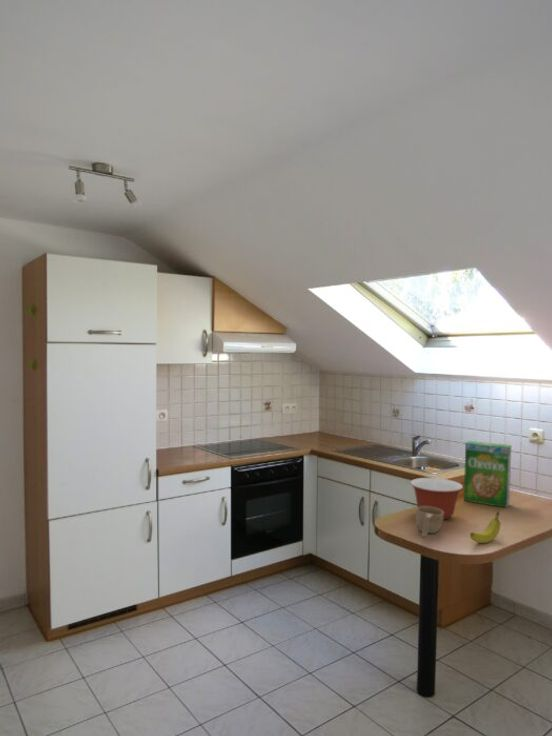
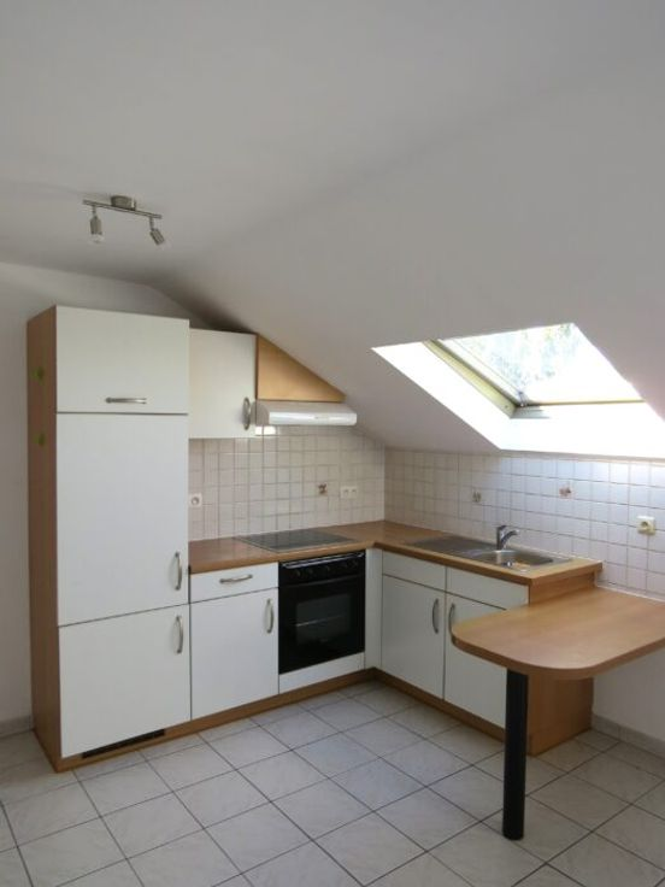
- mixing bowl [409,477,464,521]
- fruit [469,510,502,544]
- cereal box [463,440,512,509]
- cup [415,506,444,538]
